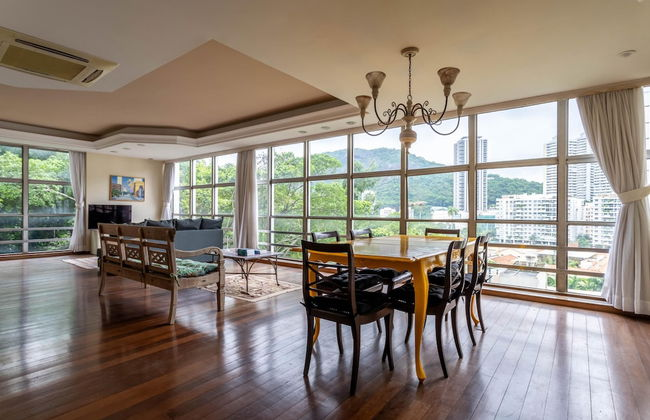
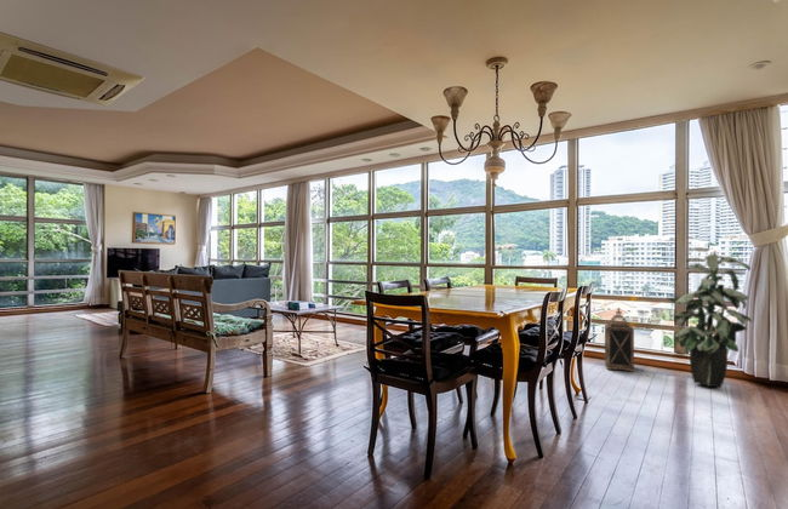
+ lantern [604,307,635,373]
+ indoor plant [666,246,753,388]
